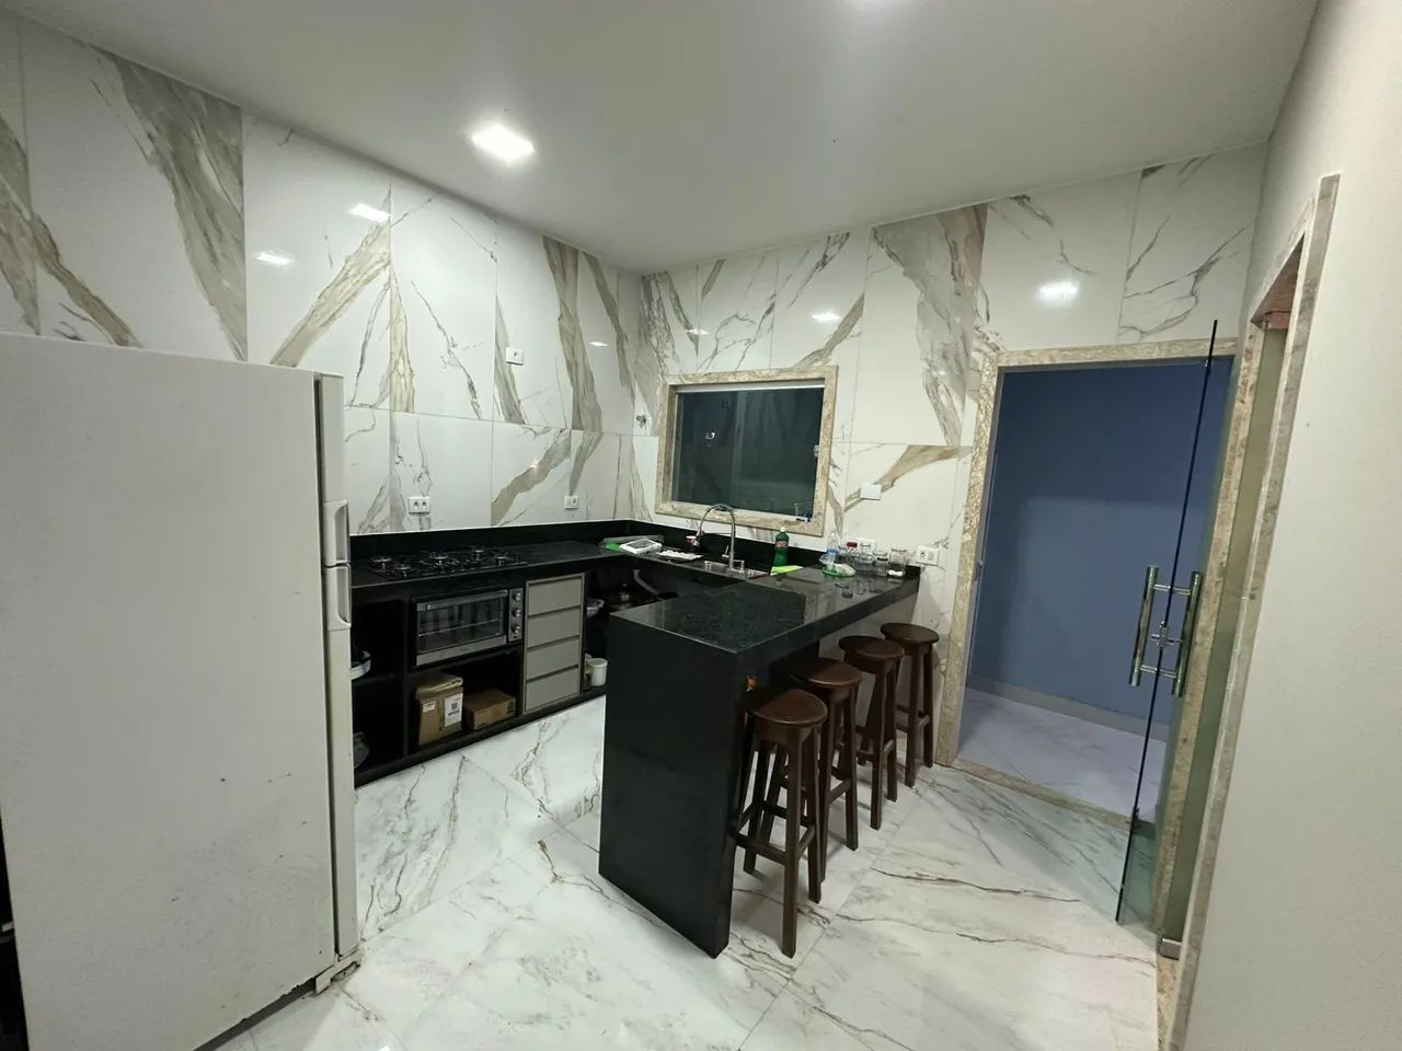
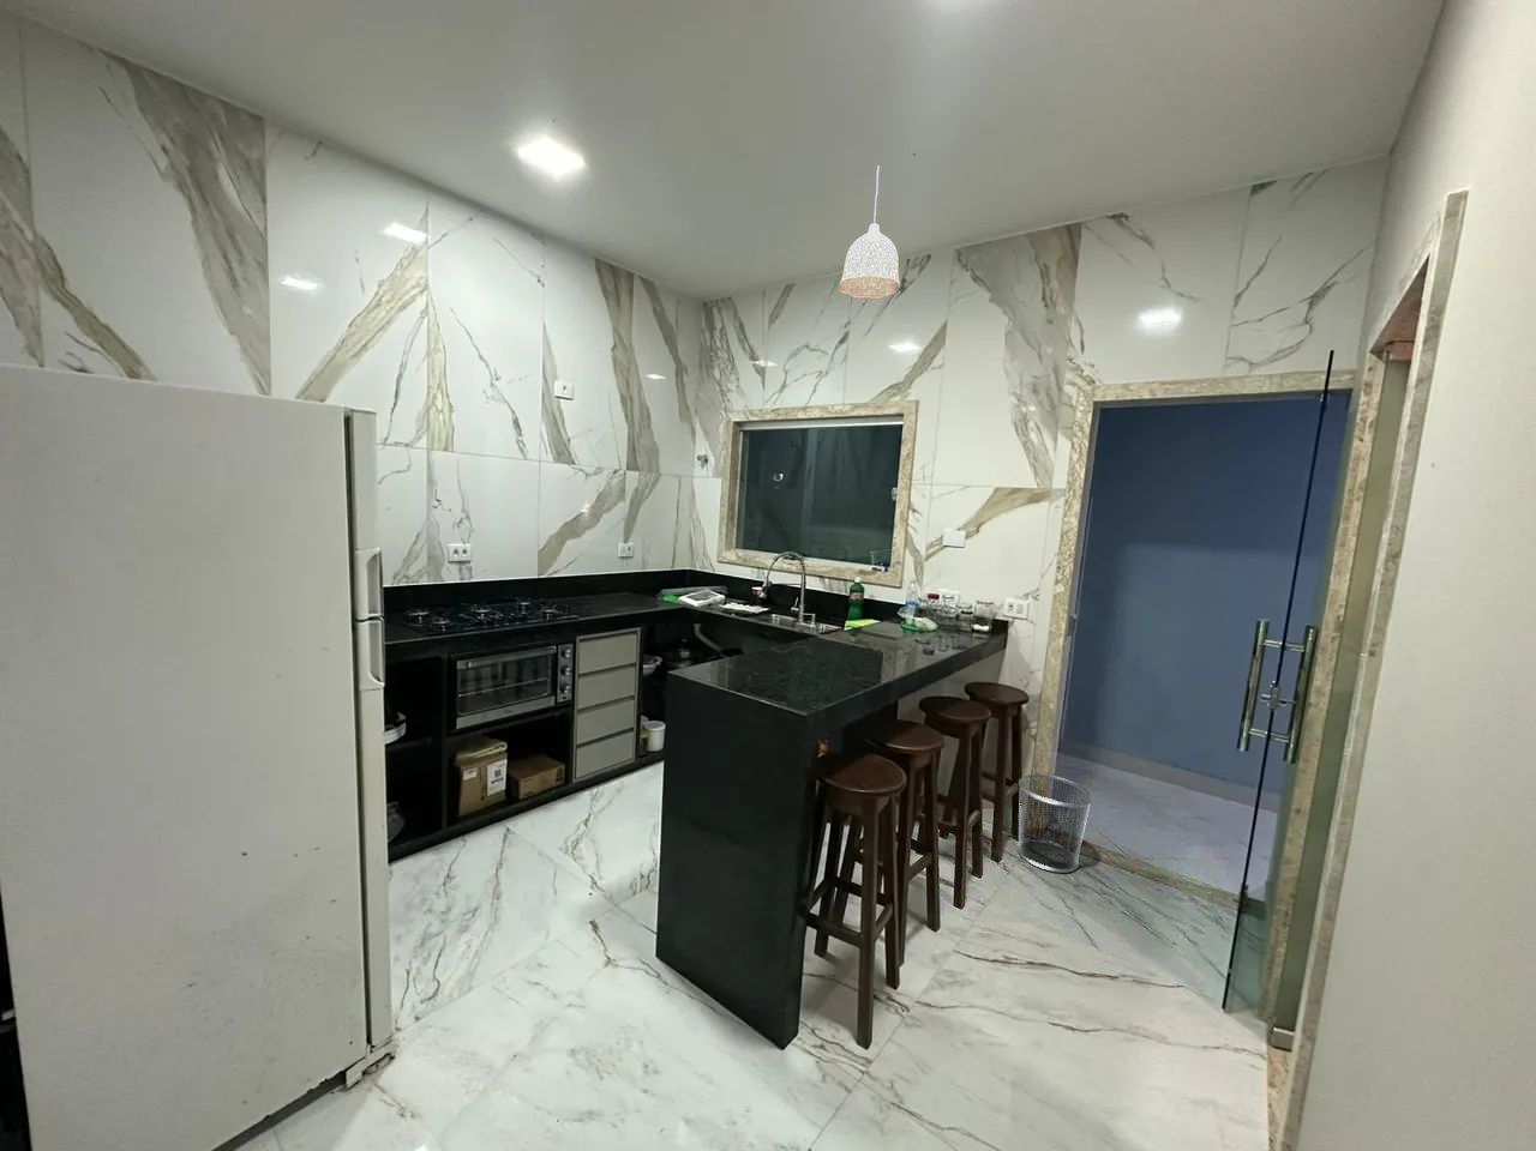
+ pendant lamp [838,164,902,300]
+ waste bin [1015,774,1095,874]
